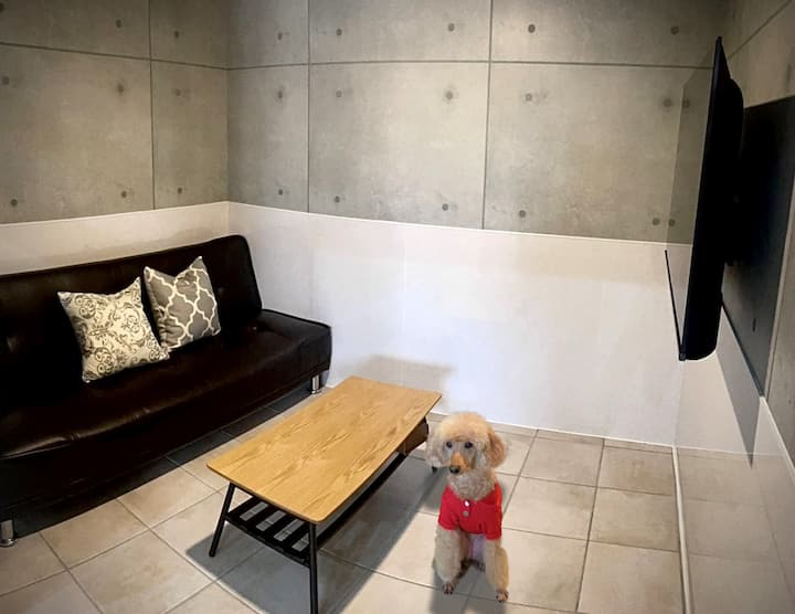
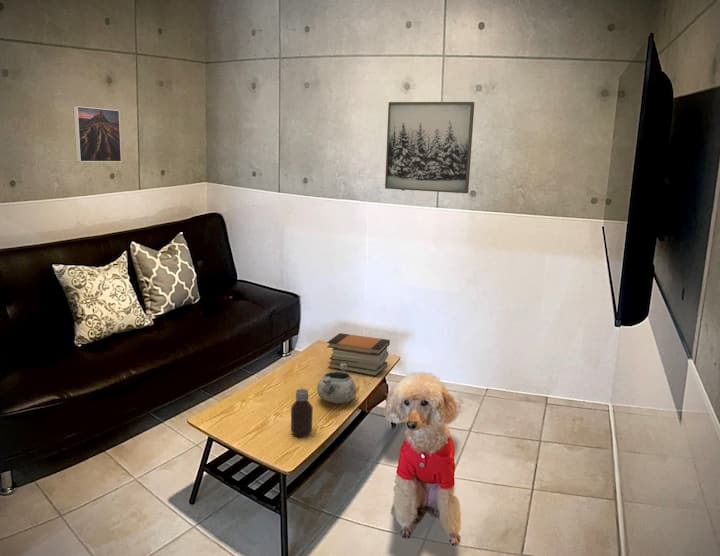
+ bottle [290,388,314,438]
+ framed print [72,105,122,163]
+ decorative bowl [316,363,357,404]
+ book stack [326,332,391,377]
+ wall art [384,101,475,194]
